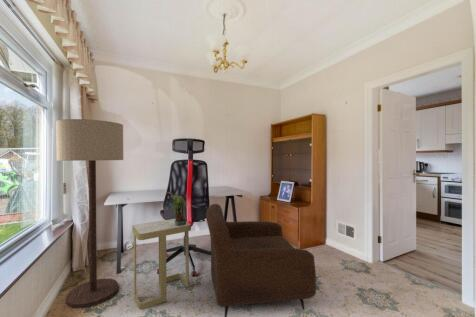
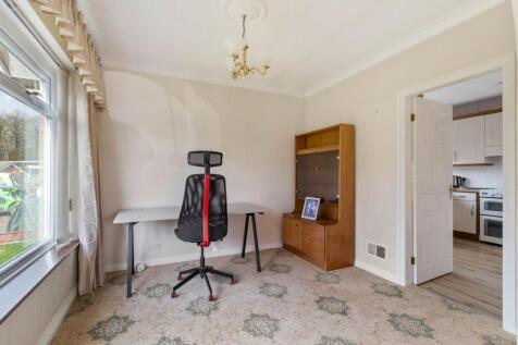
- floor lamp [55,118,124,309]
- potted plant [166,191,188,226]
- armchair [205,203,317,317]
- side table [131,218,192,311]
